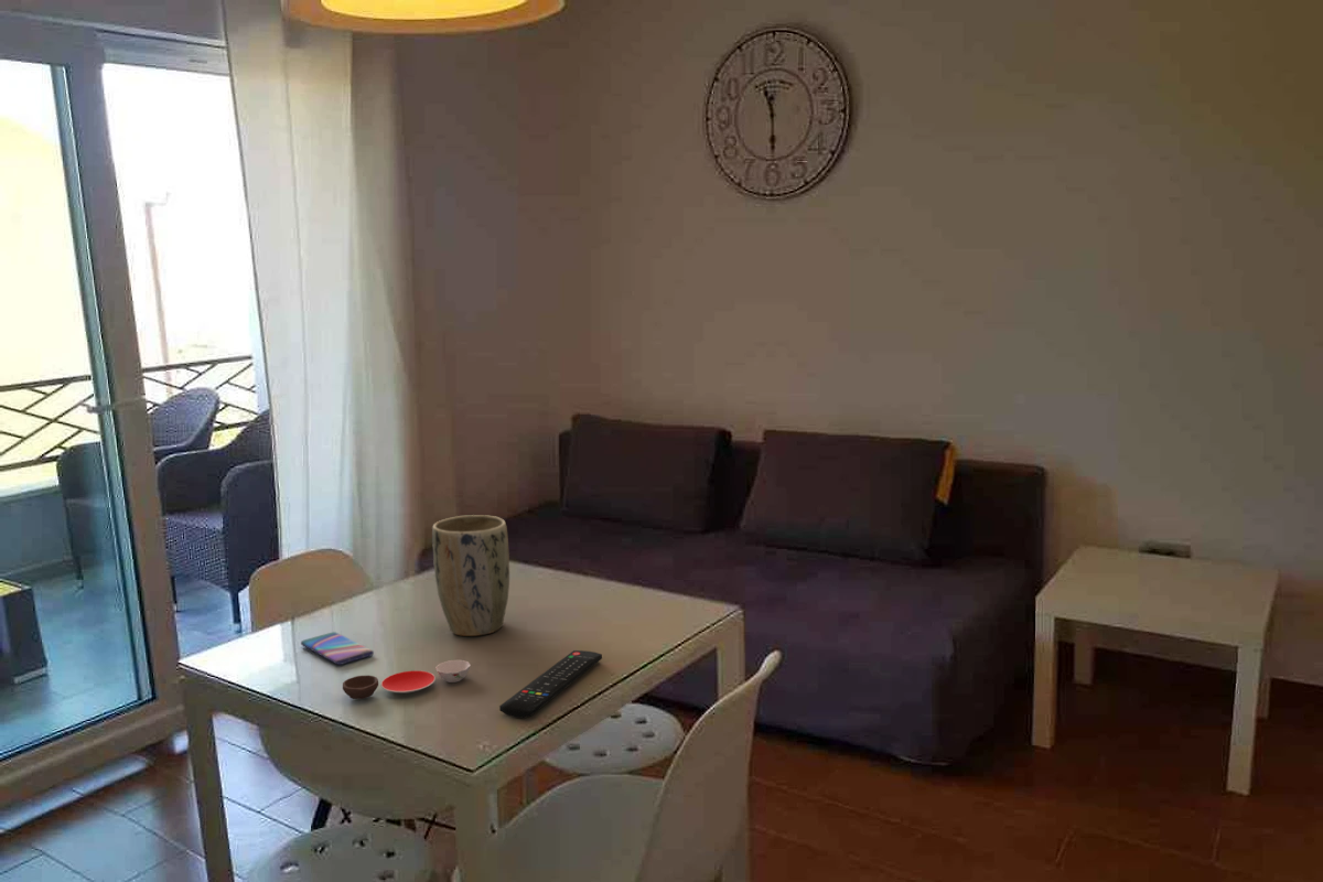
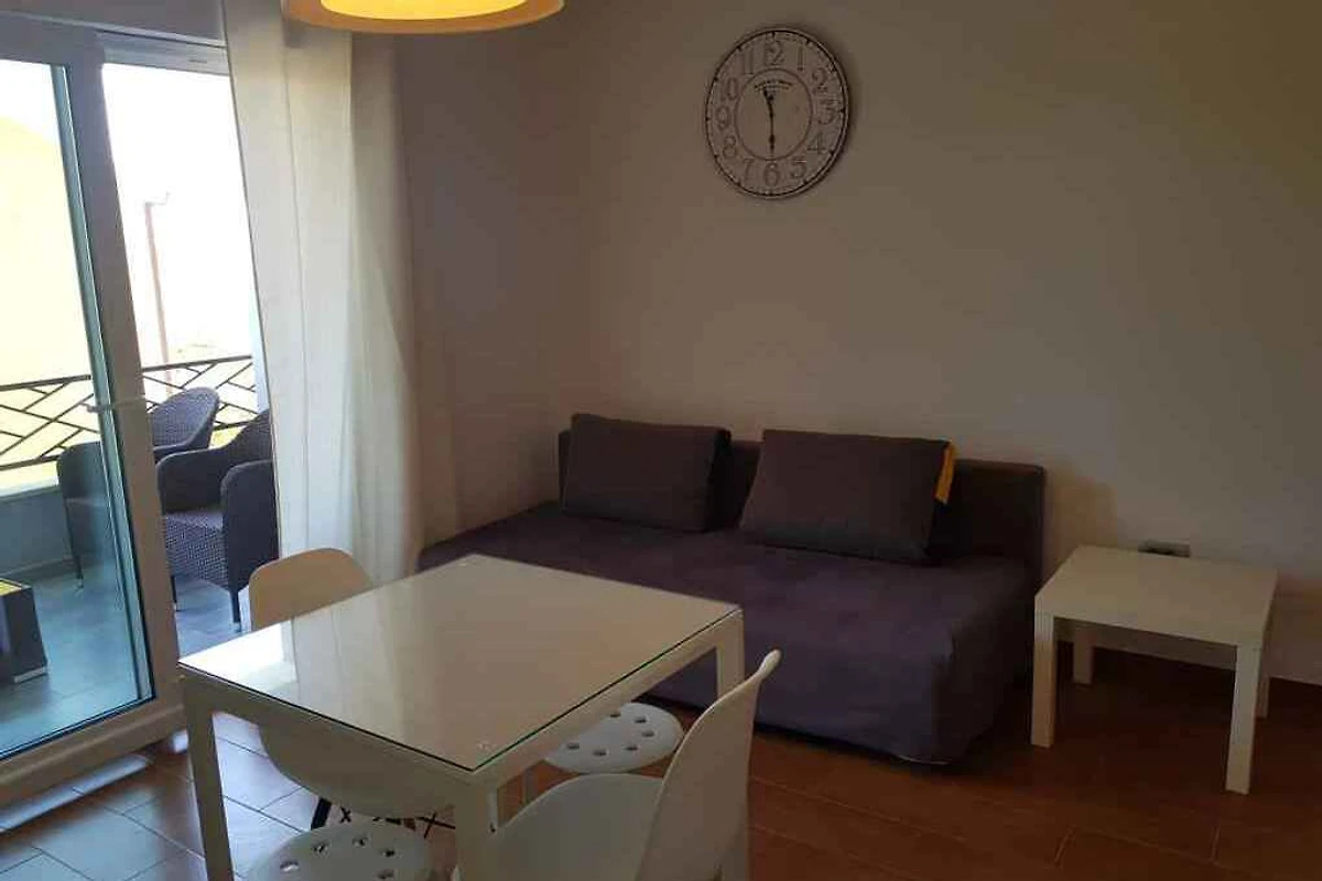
- bowl [342,659,472,700]
- plant pot [431,514,510,637]
- remote control [498,649,603,719]
- smartphone [300,631,375,666]
